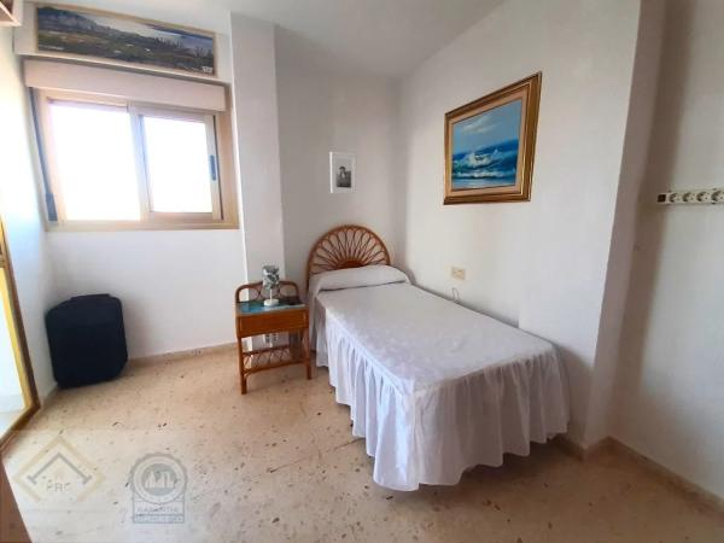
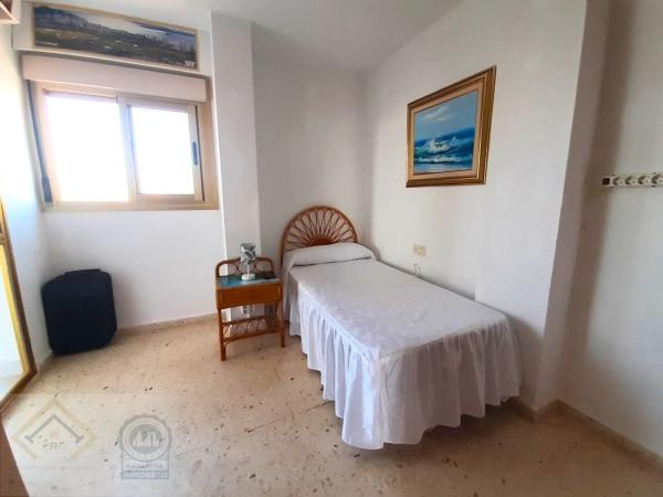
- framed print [329,151,357,195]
